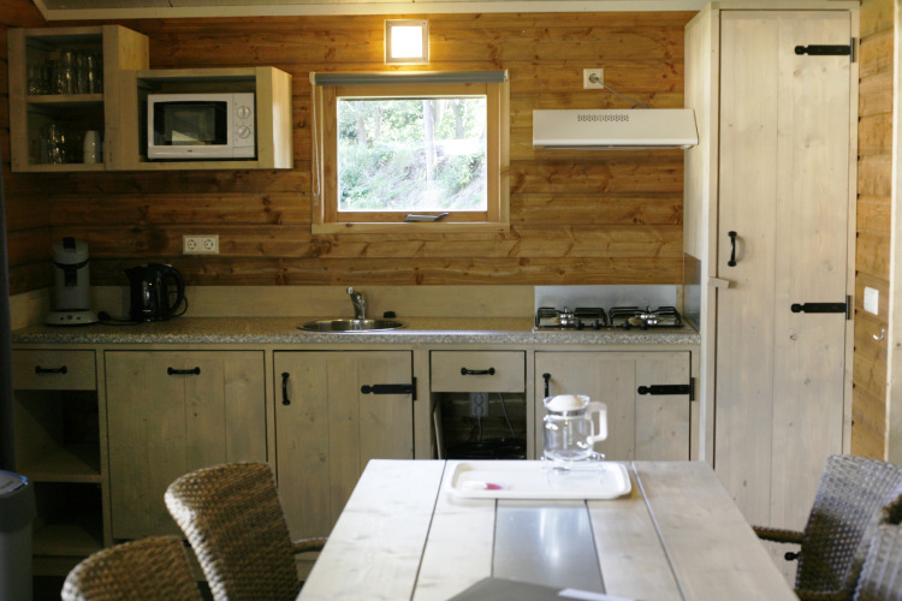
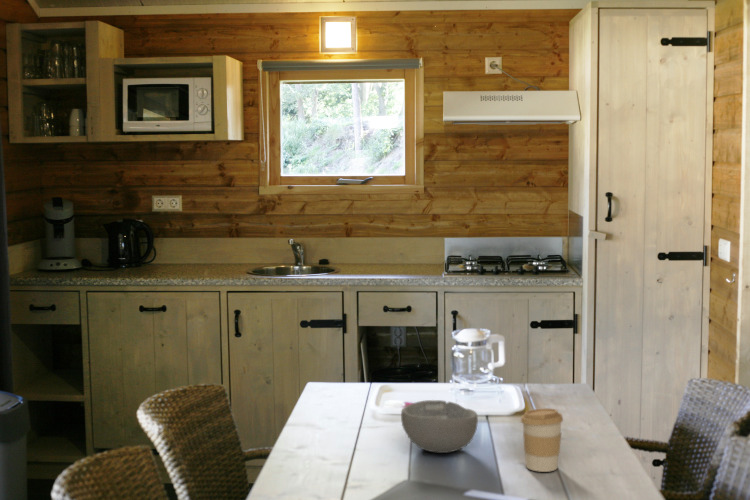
+ coffee cup [520,407,564,473]
+ bowl [400,399,479,454]
